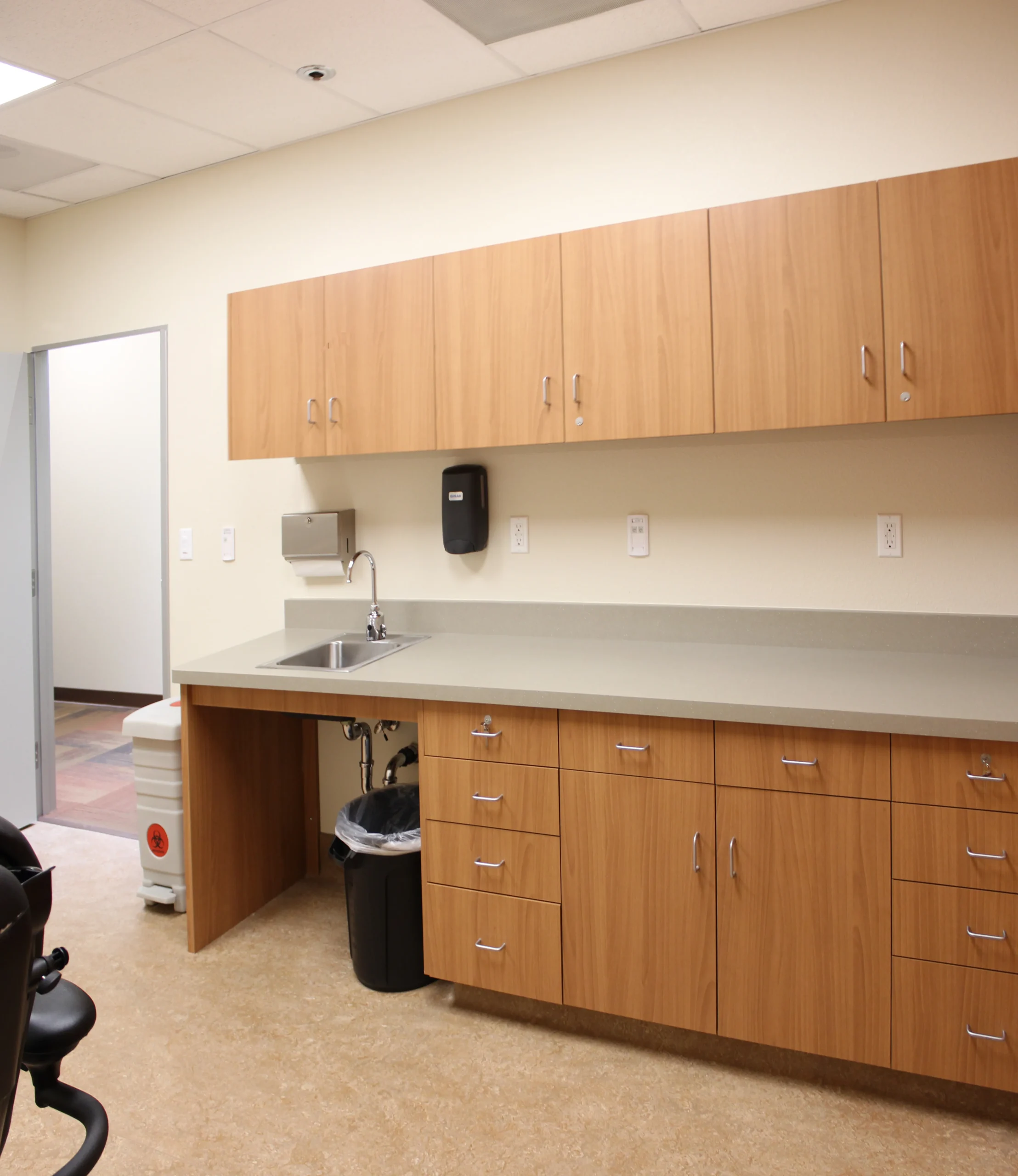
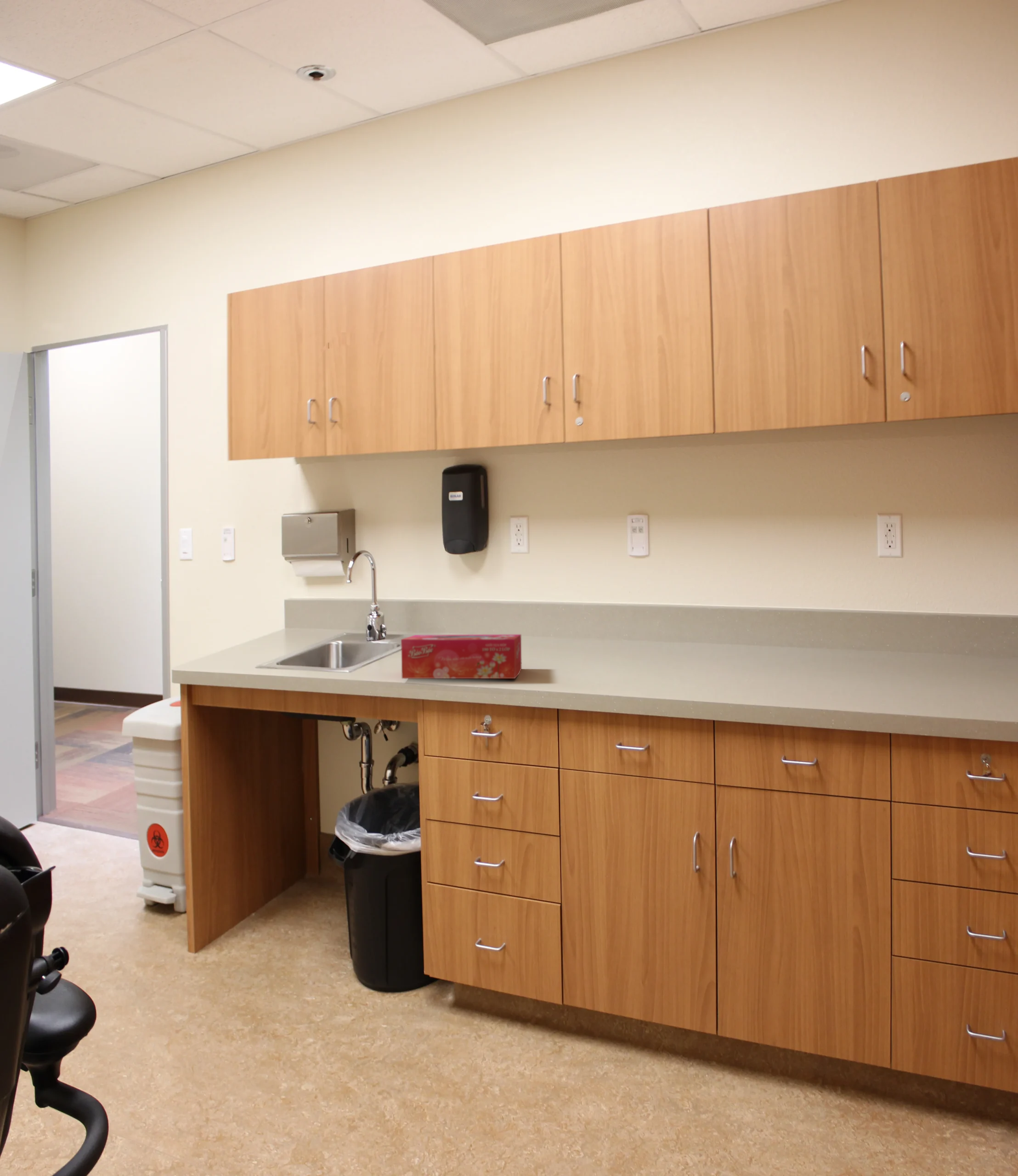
+ tissue box [401,634,522,679]
